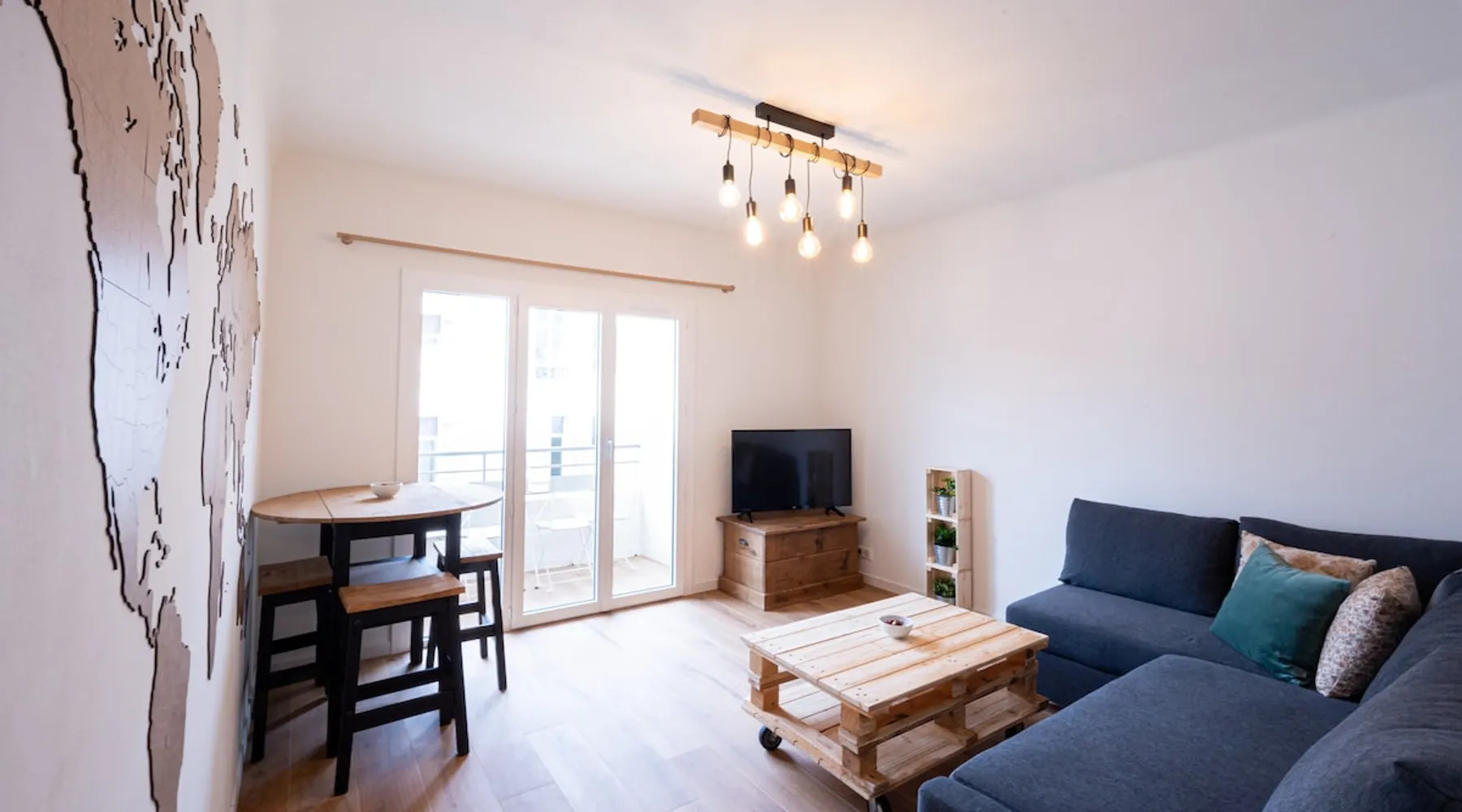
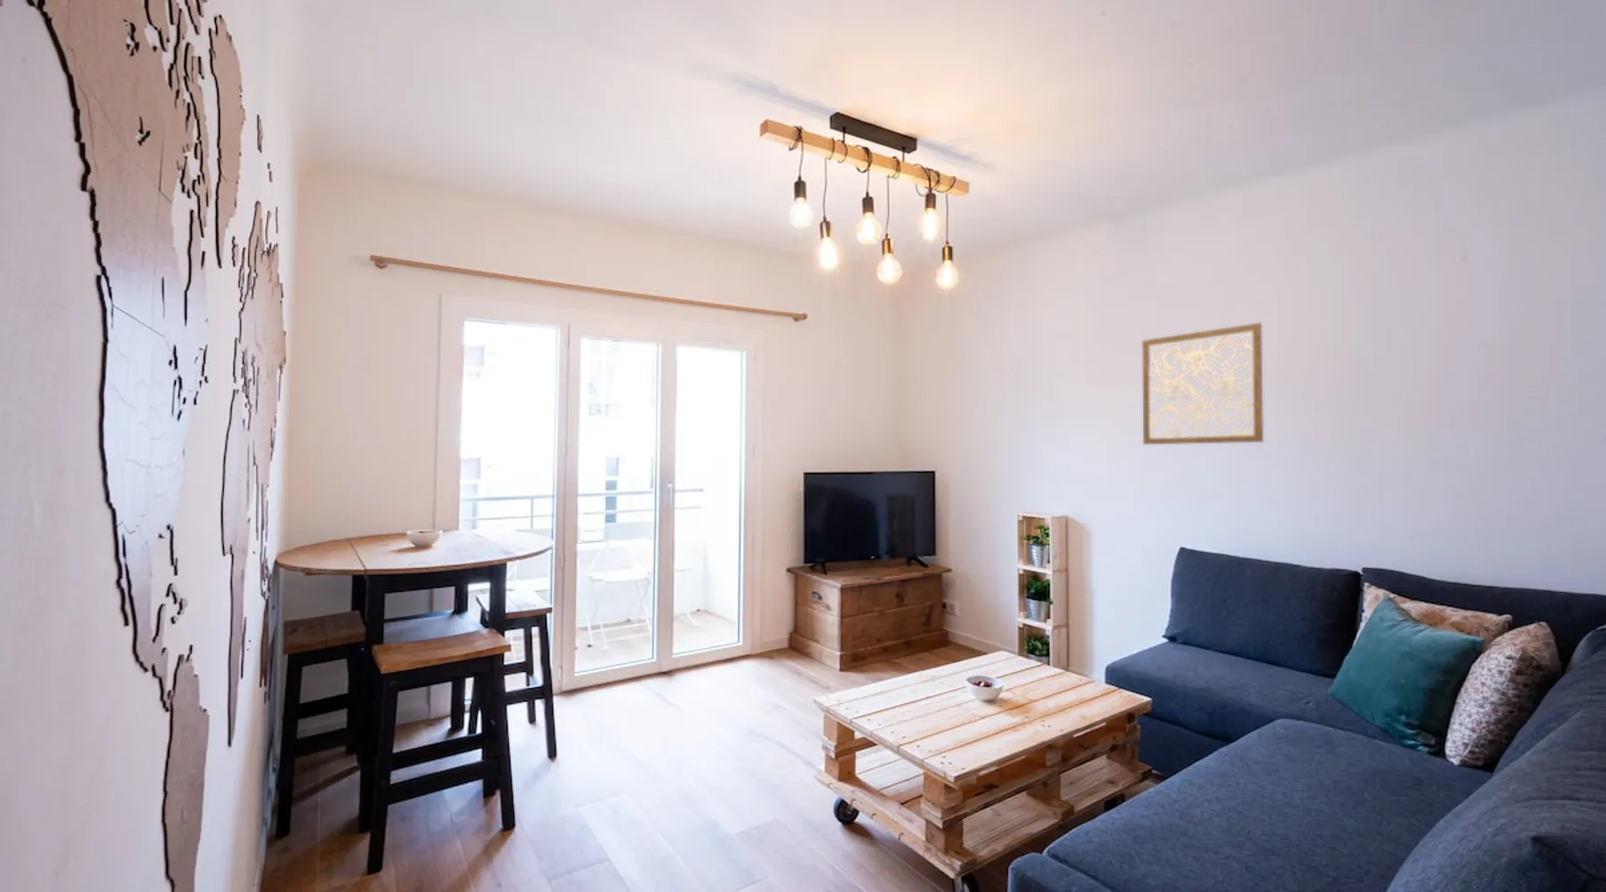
+ wall art [1141,322,1264,445]
